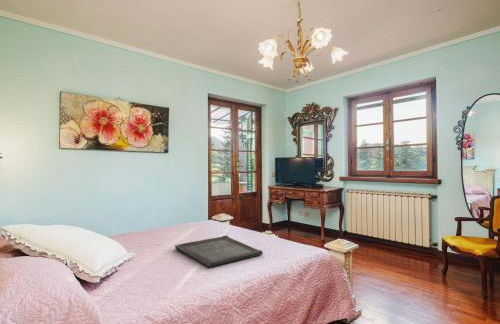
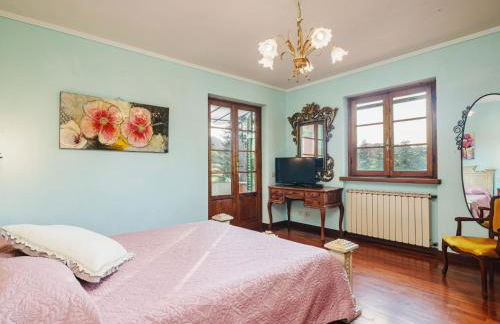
- serving tray [174,235,264,268]
